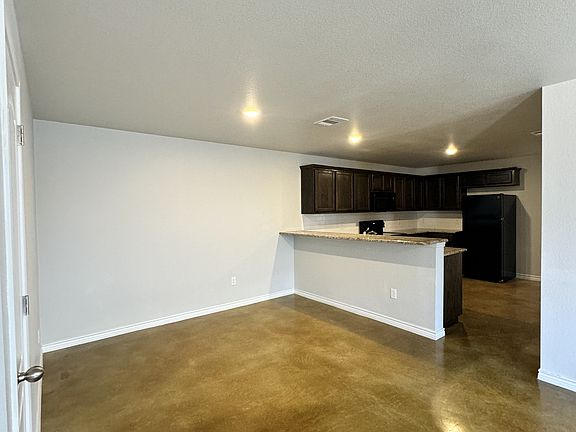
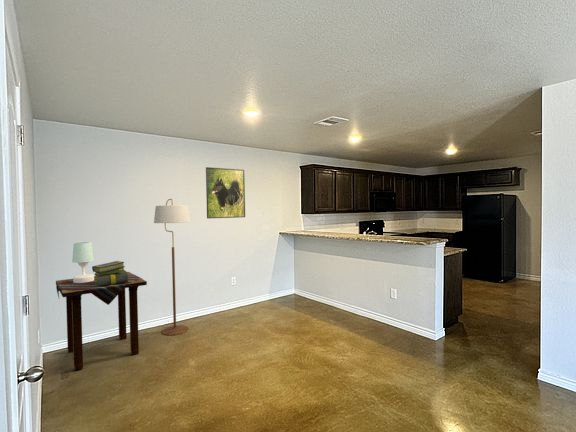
+ stack of books [91,260,128,287]
+ table lamp [71,241,95,283]
+ side table [55,271,148,372]
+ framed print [205,166,246,220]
+ floor lamp [153,198,191,337]
